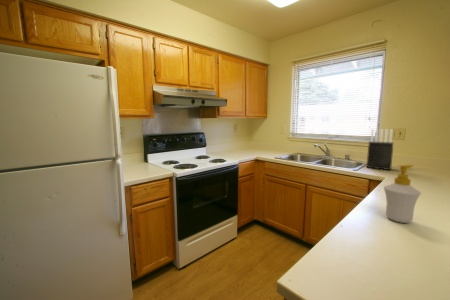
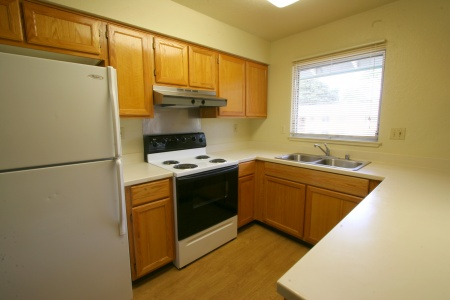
- soap bottle [383,164,422,224]
- knife block [366,128,394,171]
